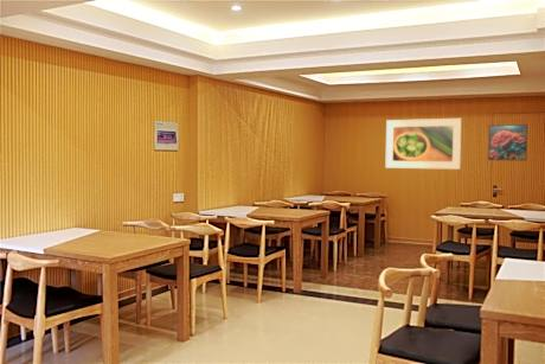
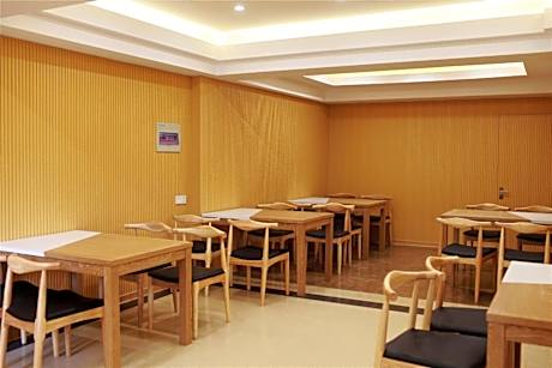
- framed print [487,123,528,161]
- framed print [384,117,462,171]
